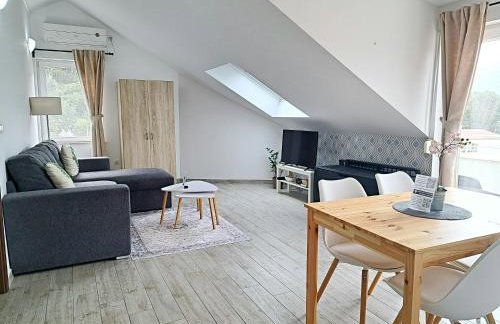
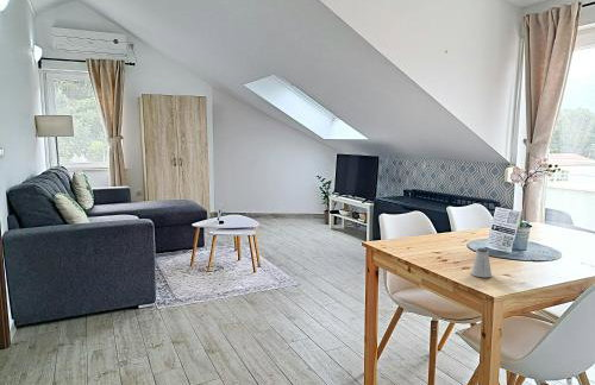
+ saltshaker [470,247,493,278]
